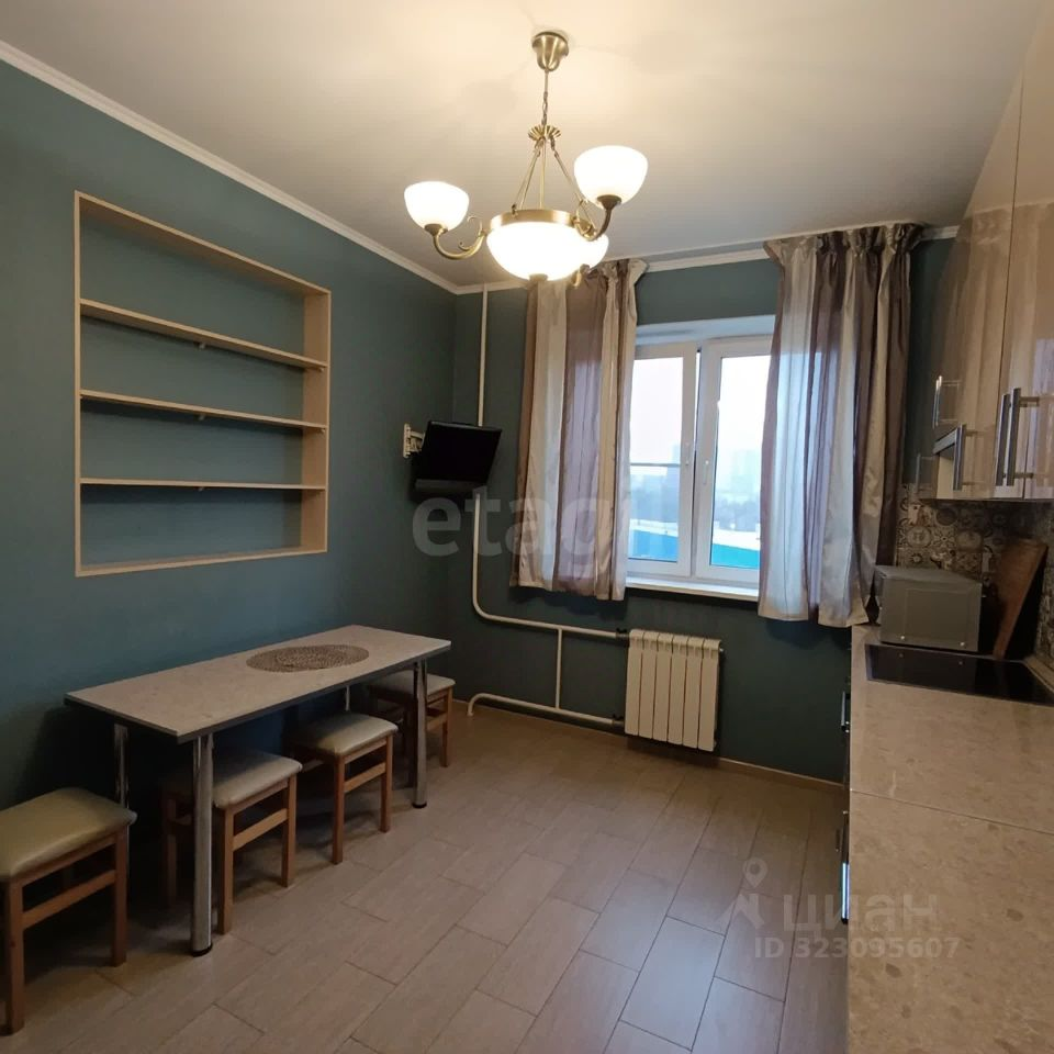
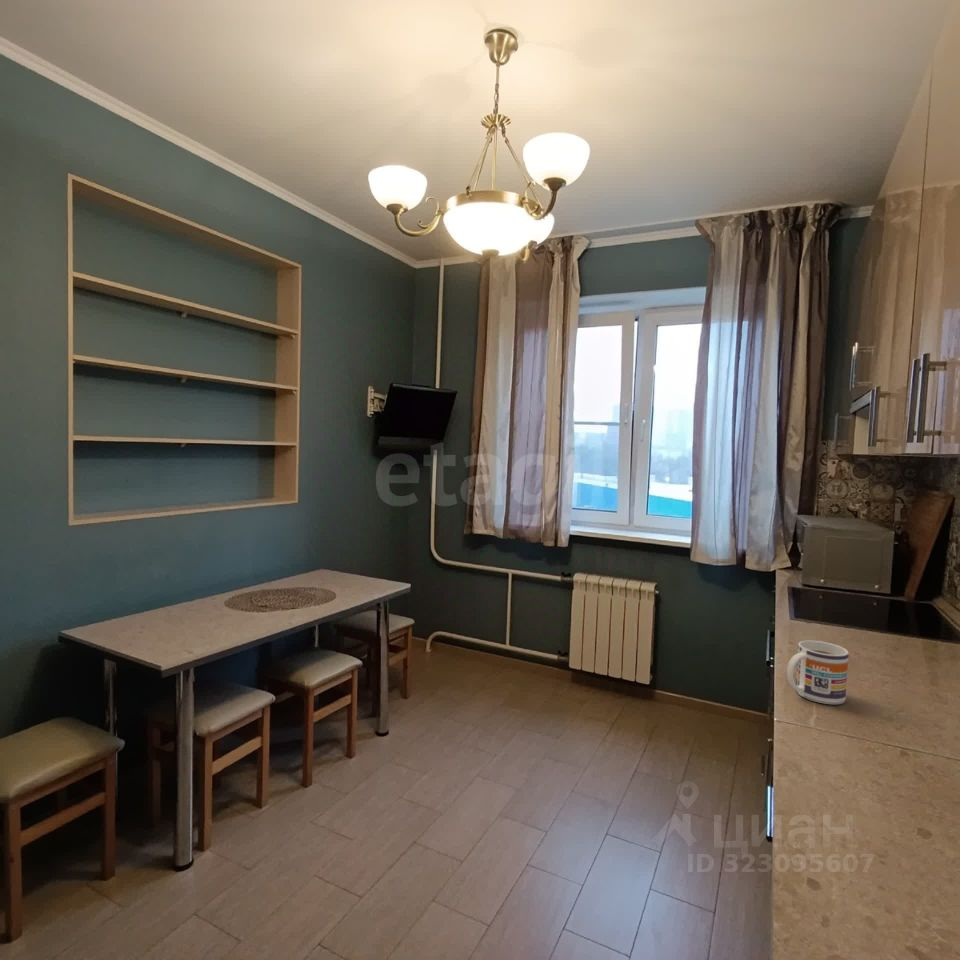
+ mug [786,640,850,705]
